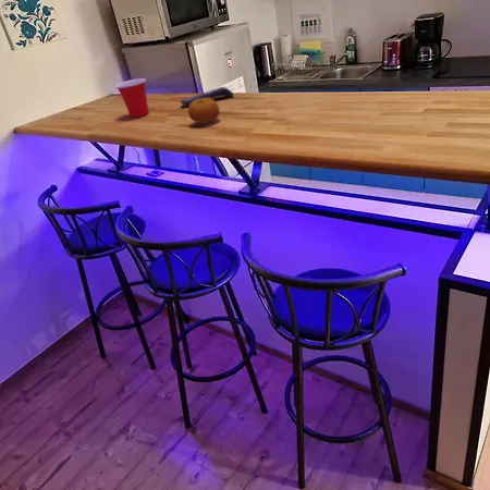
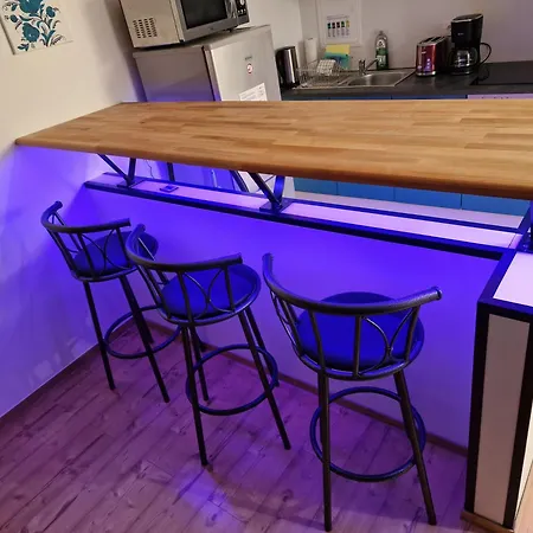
- fruit [187,98,221,124]
- remote control [180,86,234,108]
- cup [114,77,149,119]
